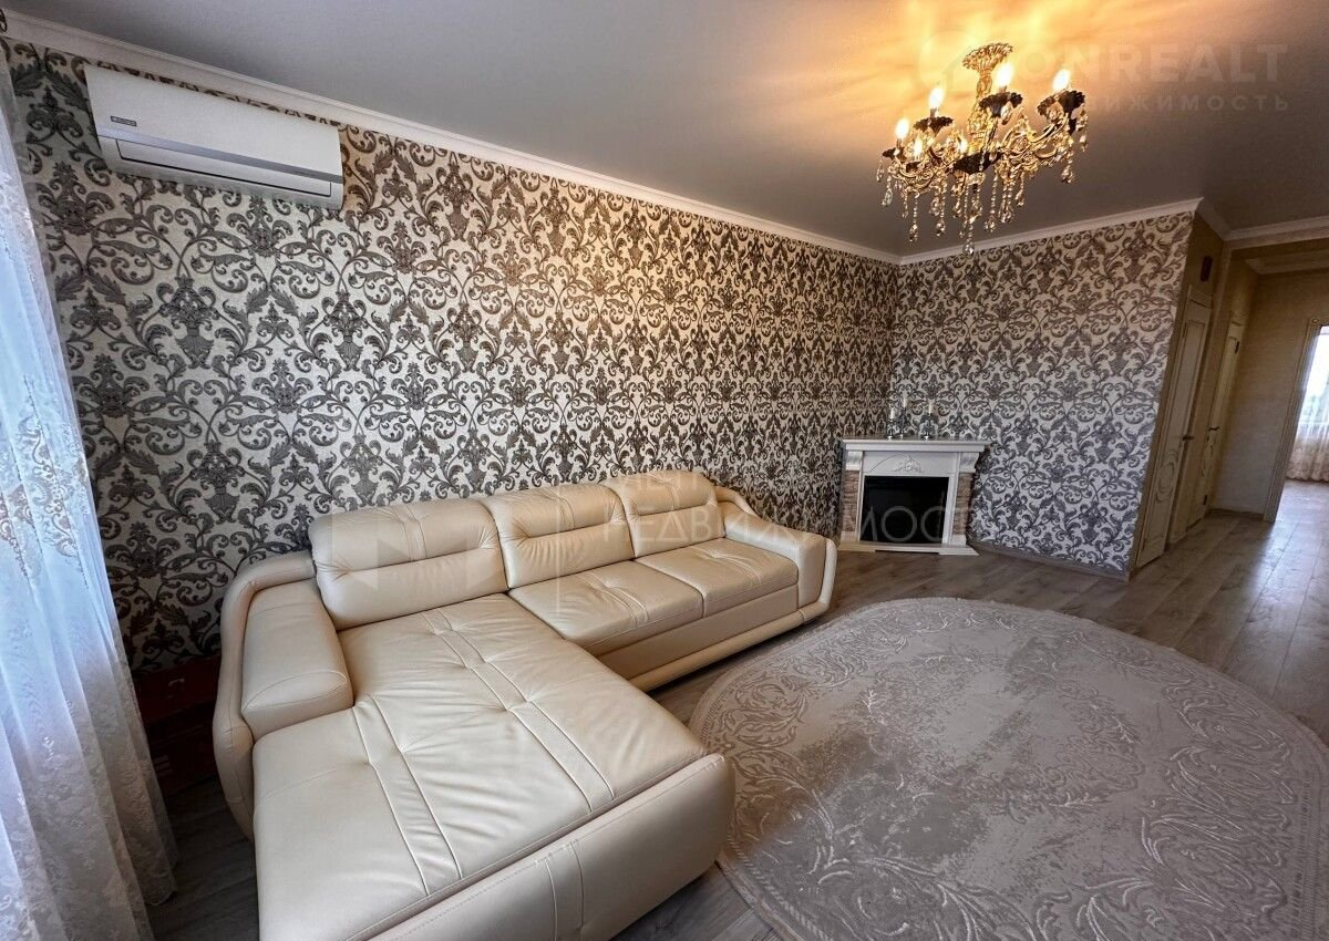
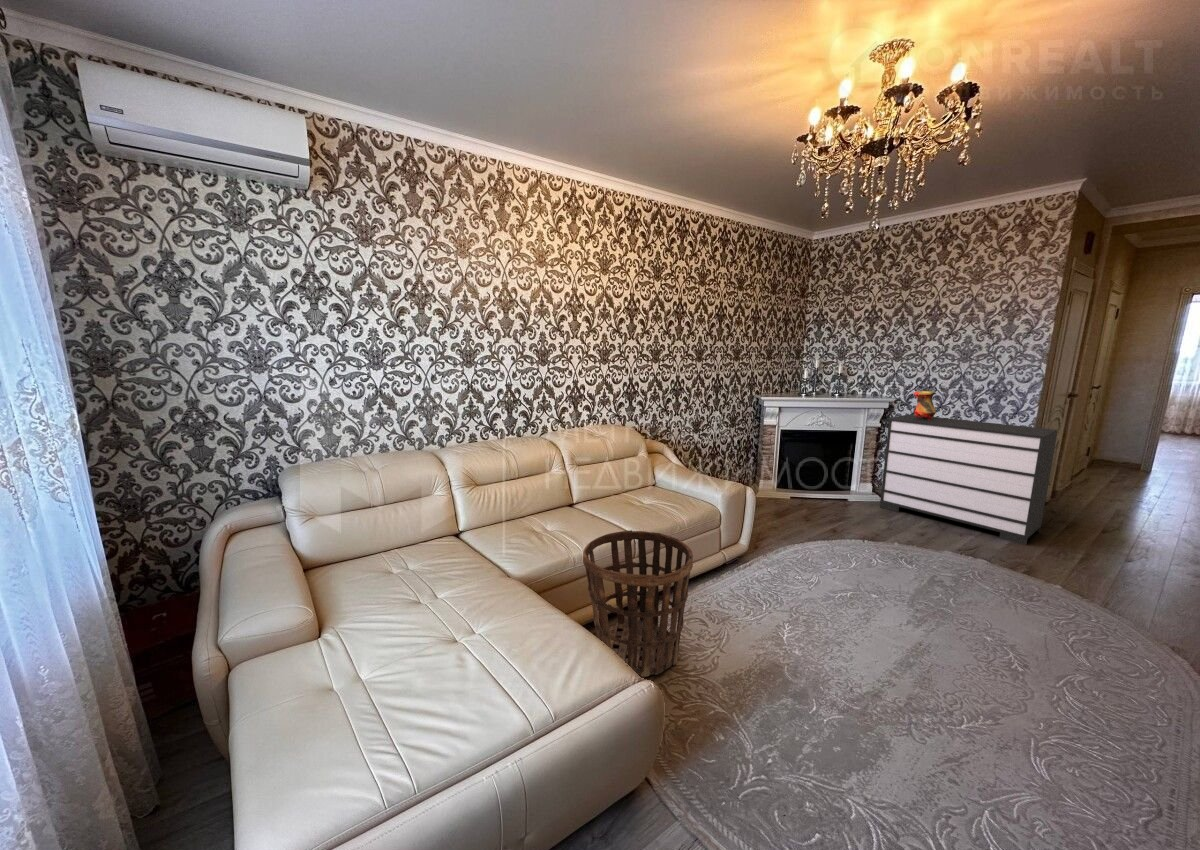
+ dresser [879,413,1058,546]
+ basket [582,529,694,678]
+ vase [913,389,937,420]
